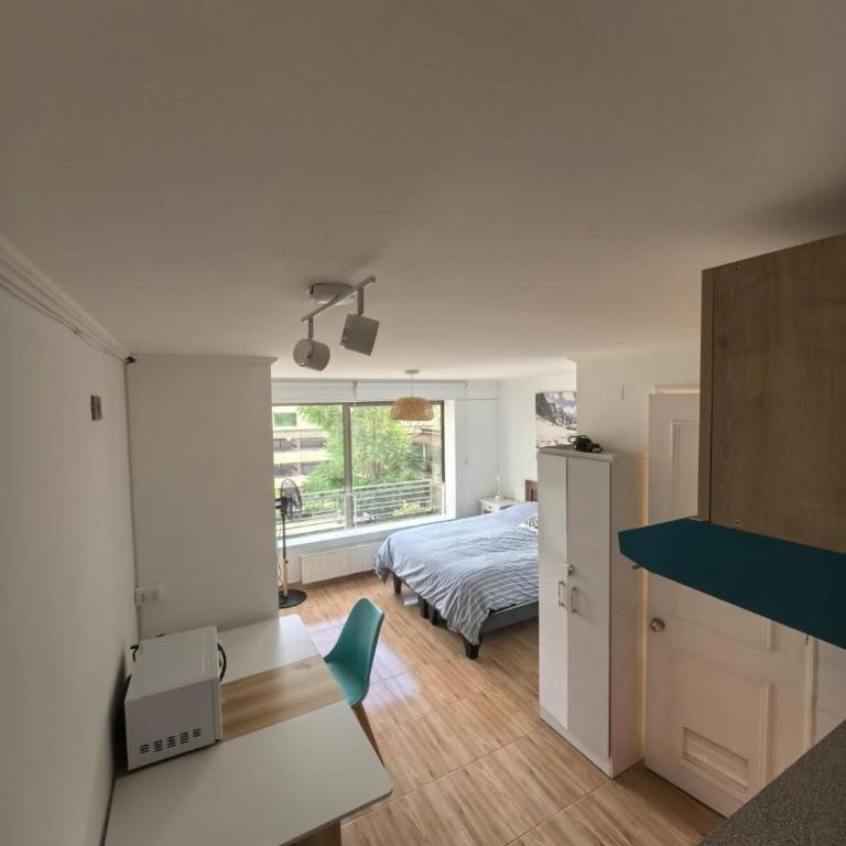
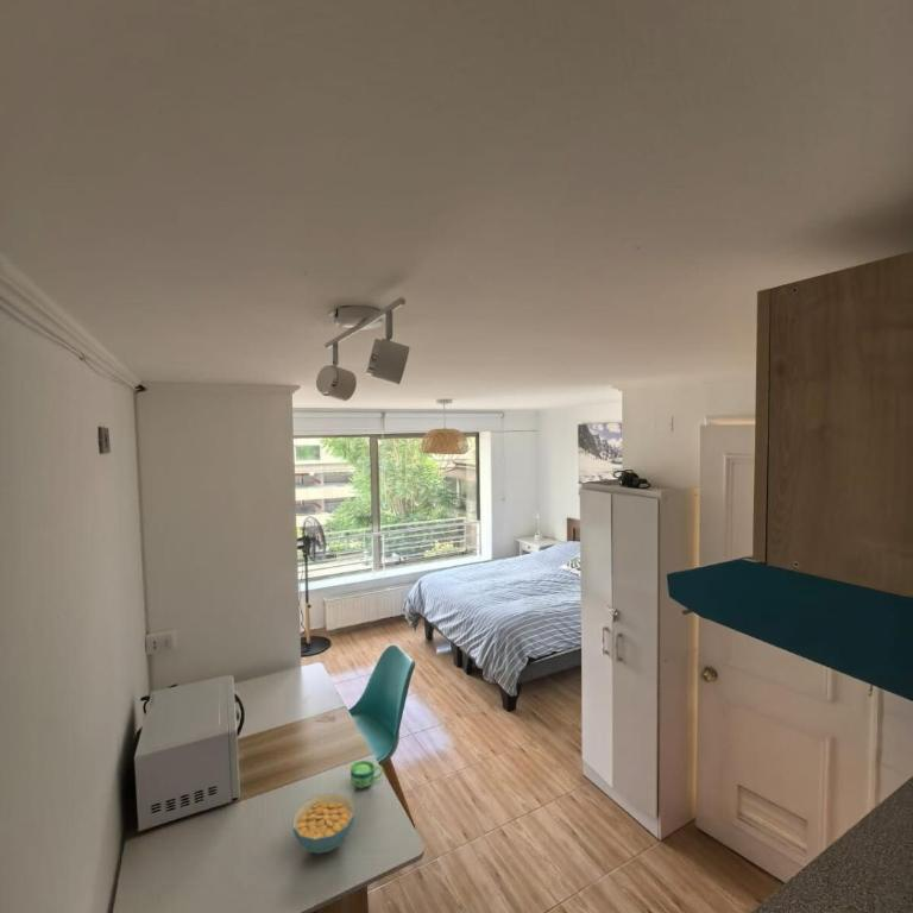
+ cup [350,760,384,789]
+ cereal bowl [291,792,355,855]
